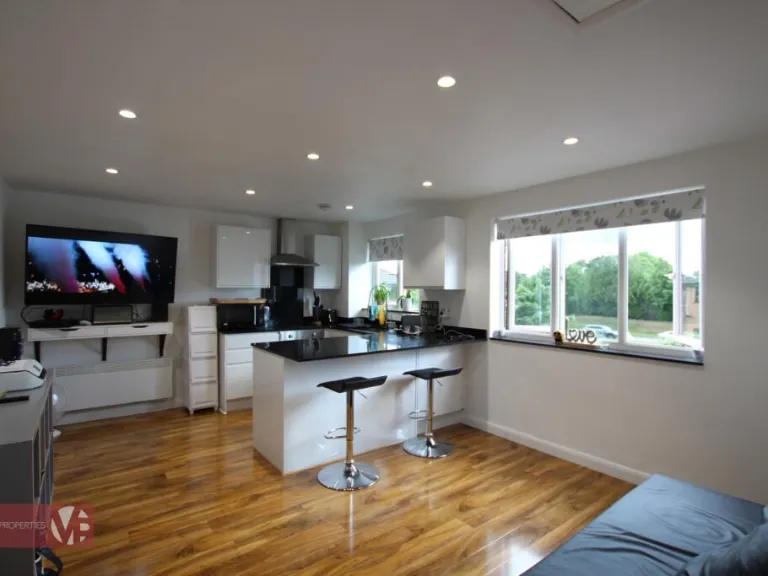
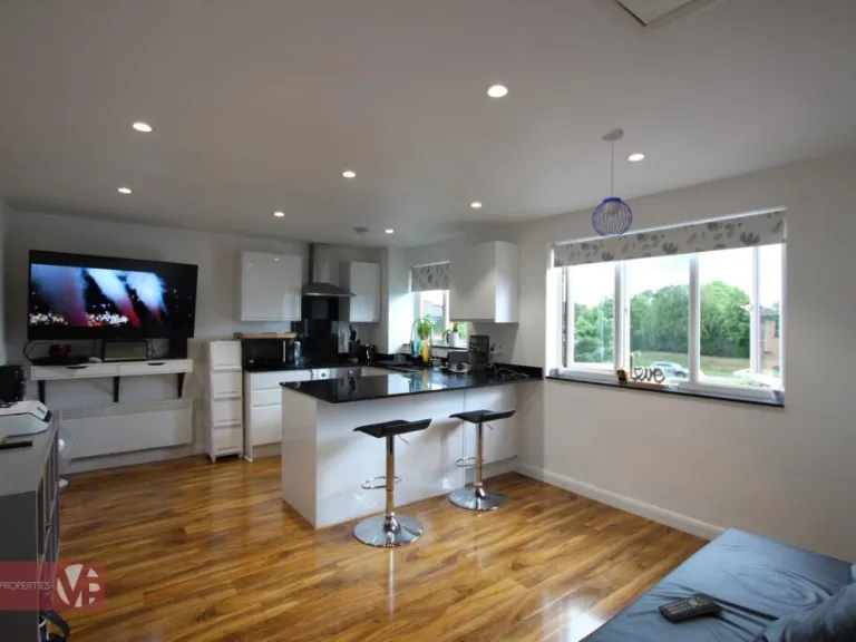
+ remote control [656,593,723,622]
+ pendant light [591,127,633,239]
